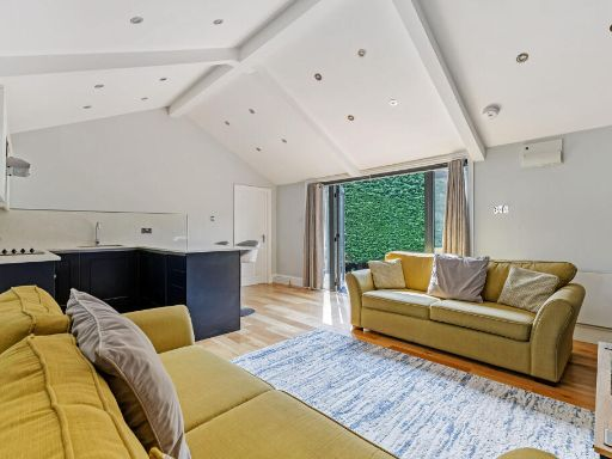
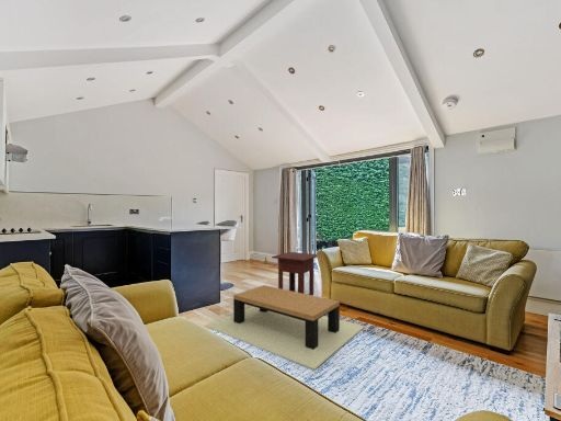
+ side table [271,251,318,296]
+ coffee table [204,284,365,371]
